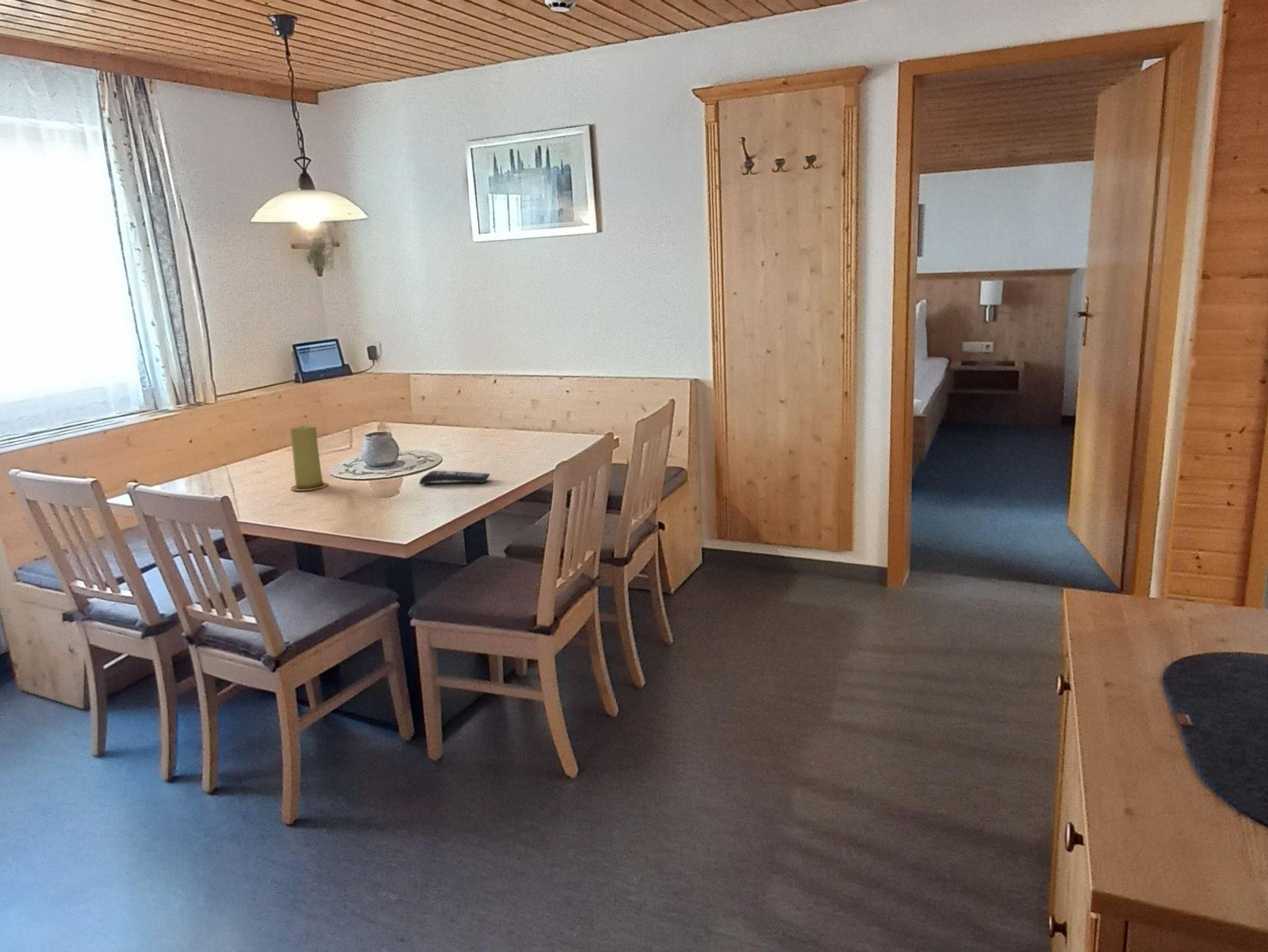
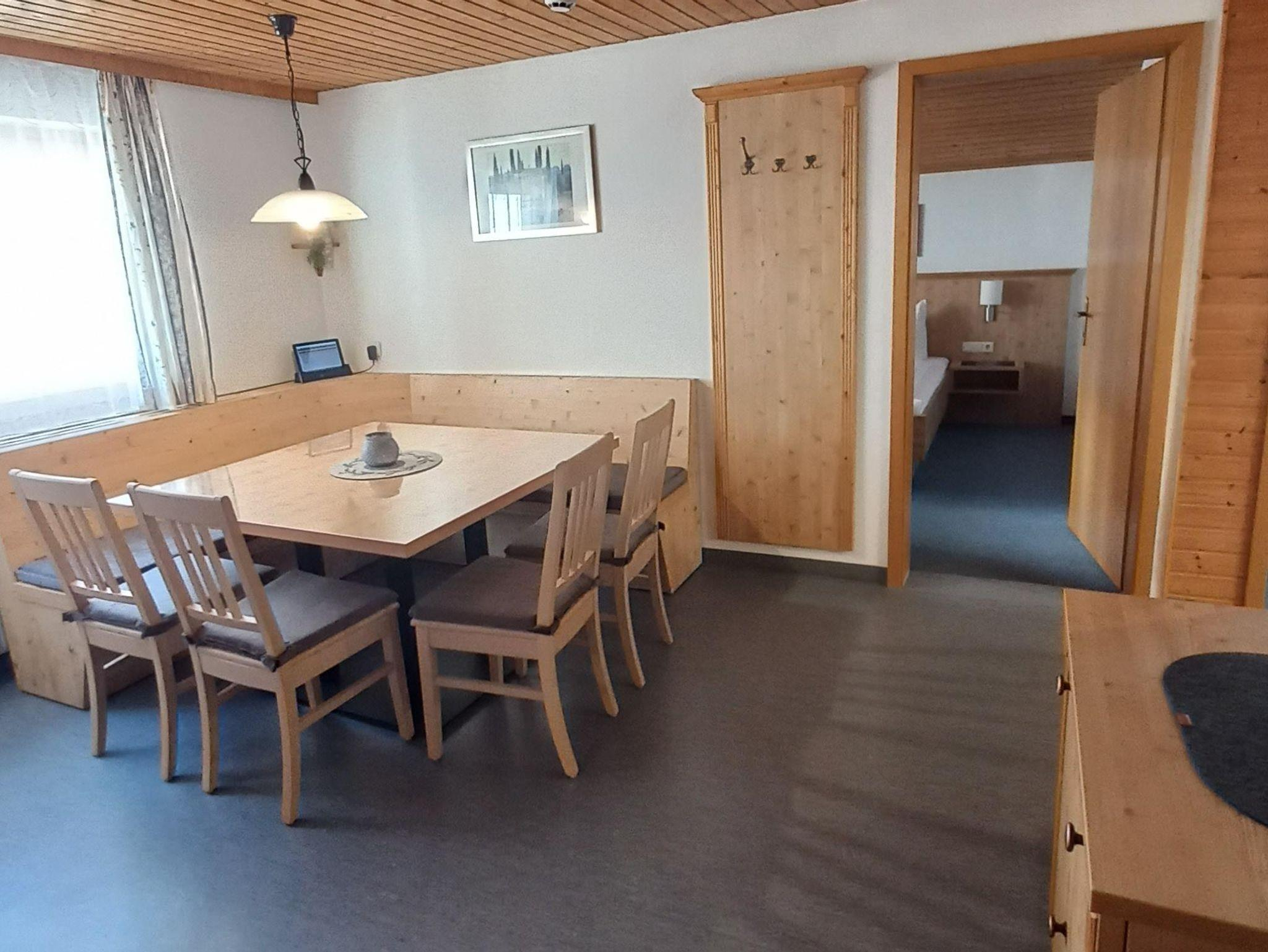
- candle [289,424,329,491]
- remote control [419,470,491,485]
